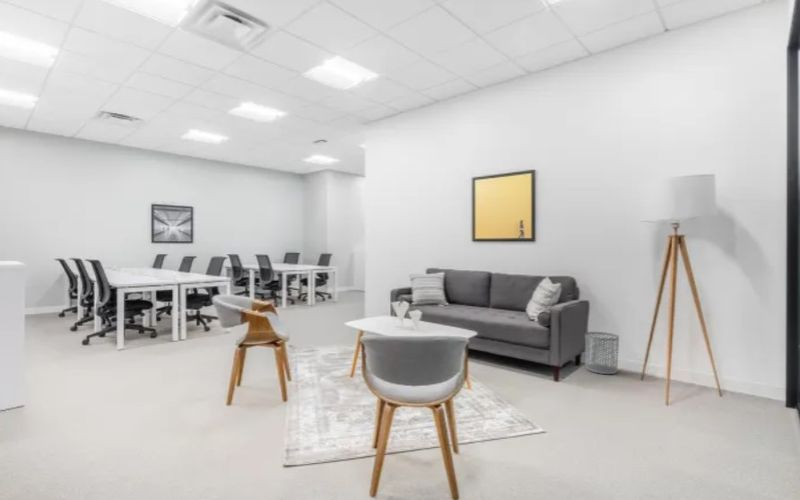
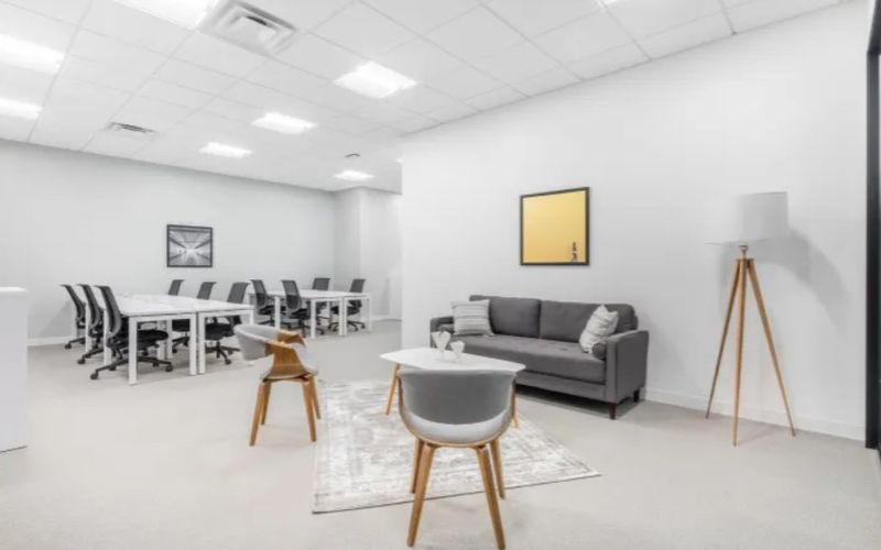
- waste bin [584,331,620,375]
